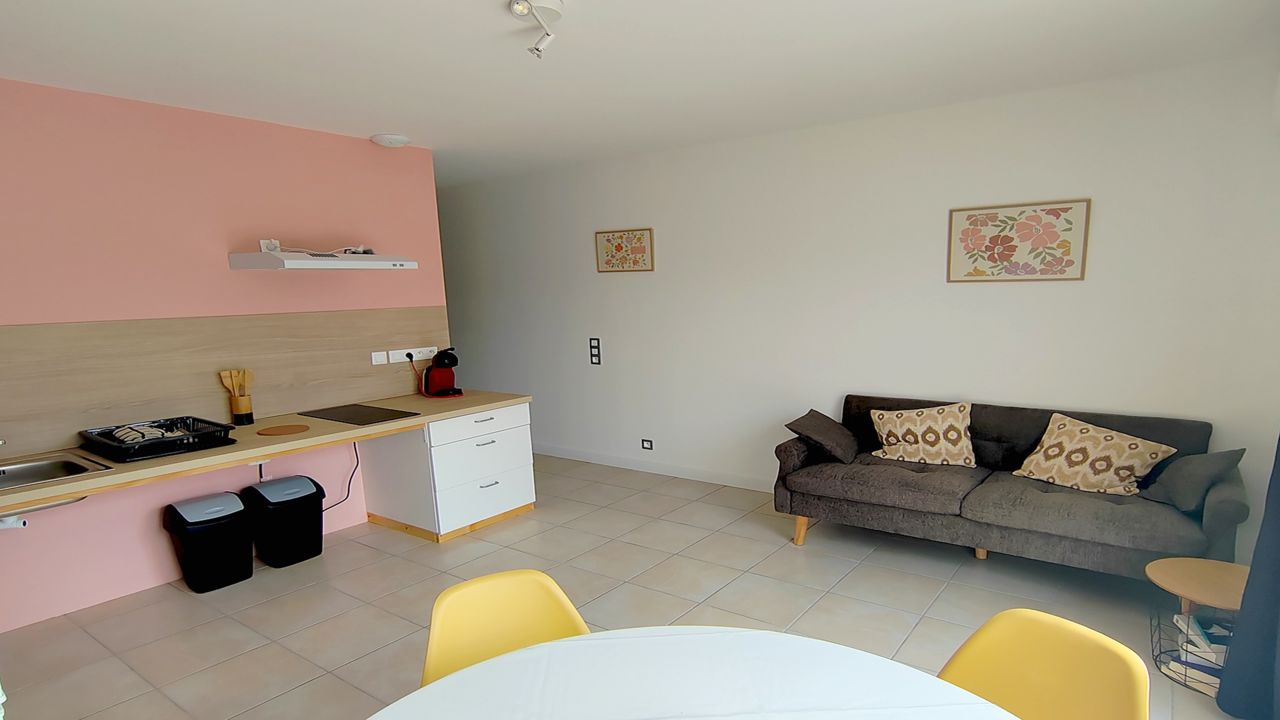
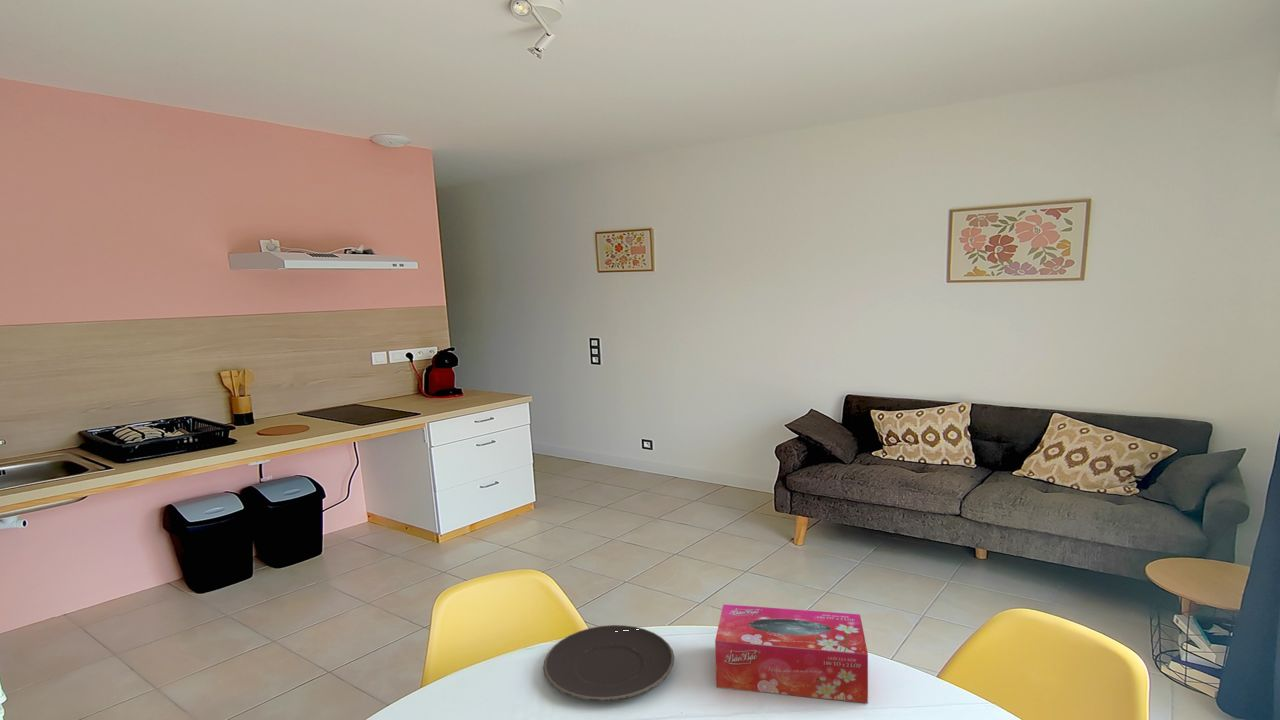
+ tissue box [714,603,869,704]
+ plate [542,624,675,702]
